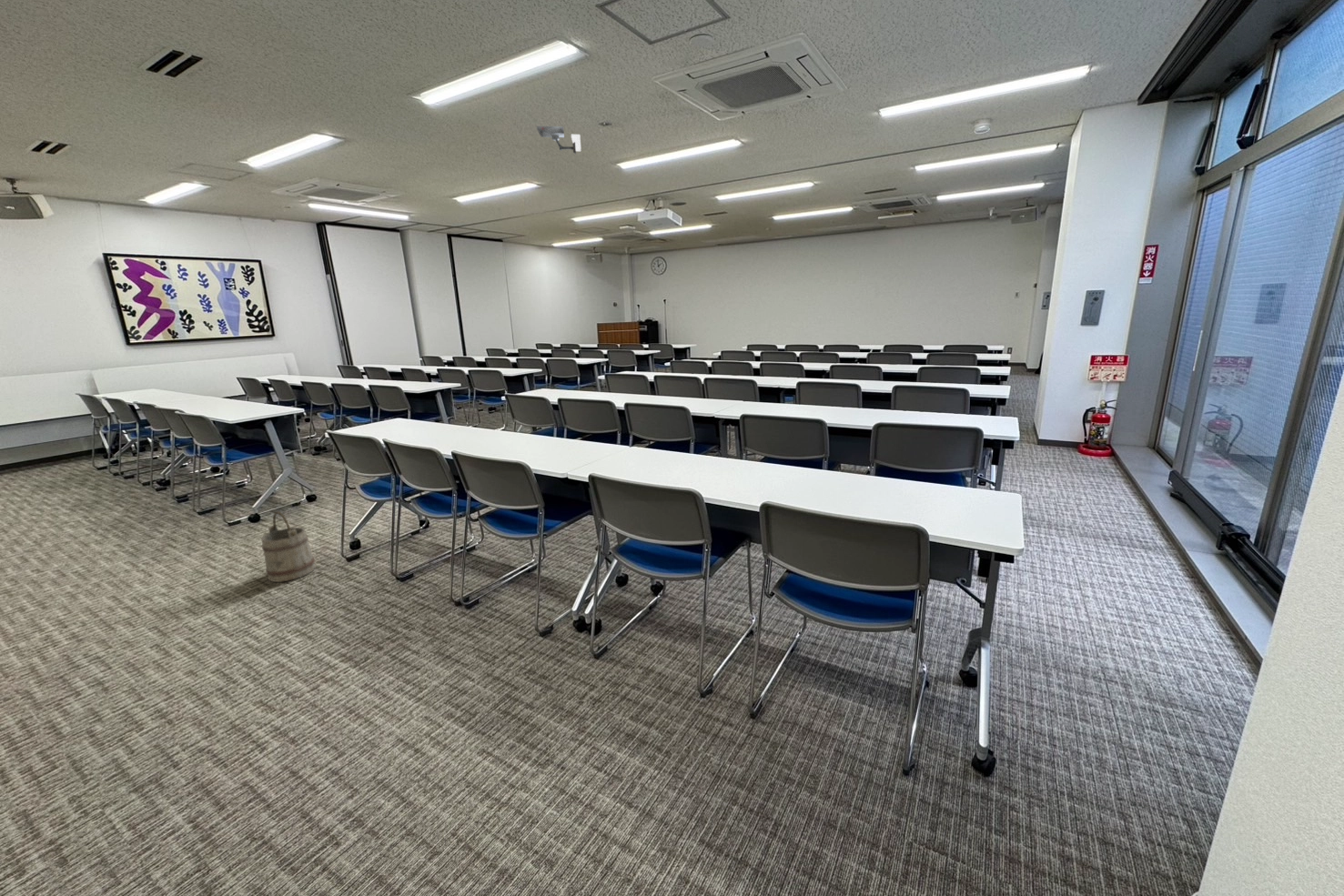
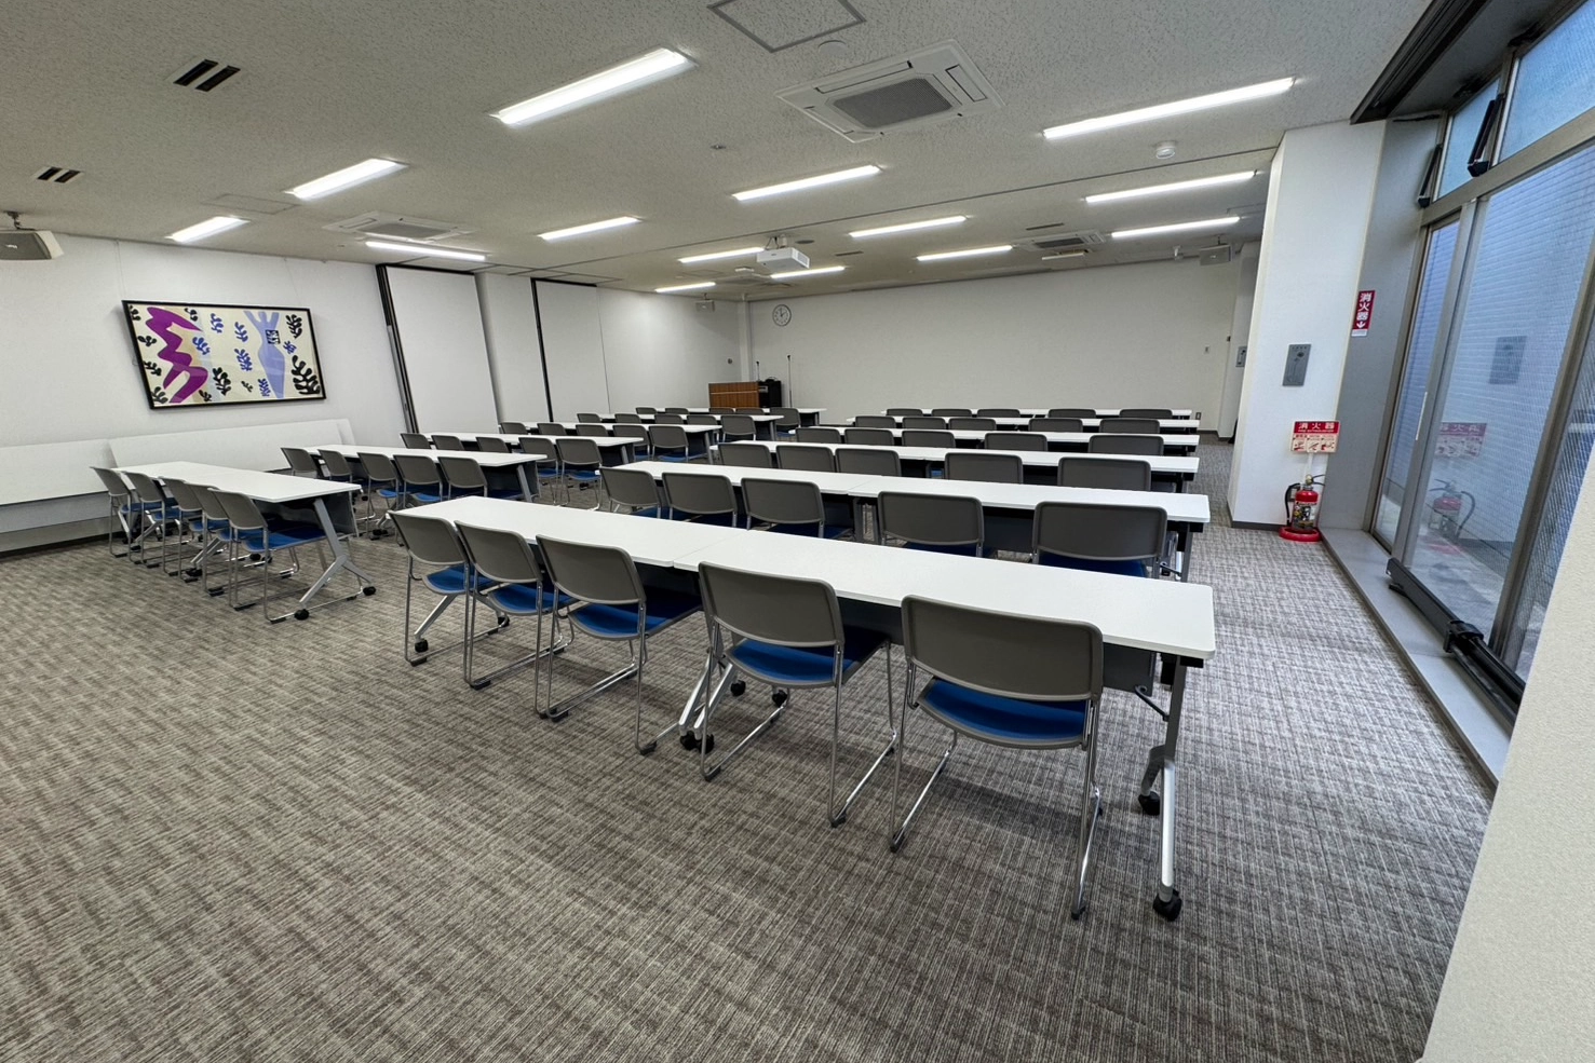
- bucket [260,510,317,583]
- security camera [536,126,581,156]
